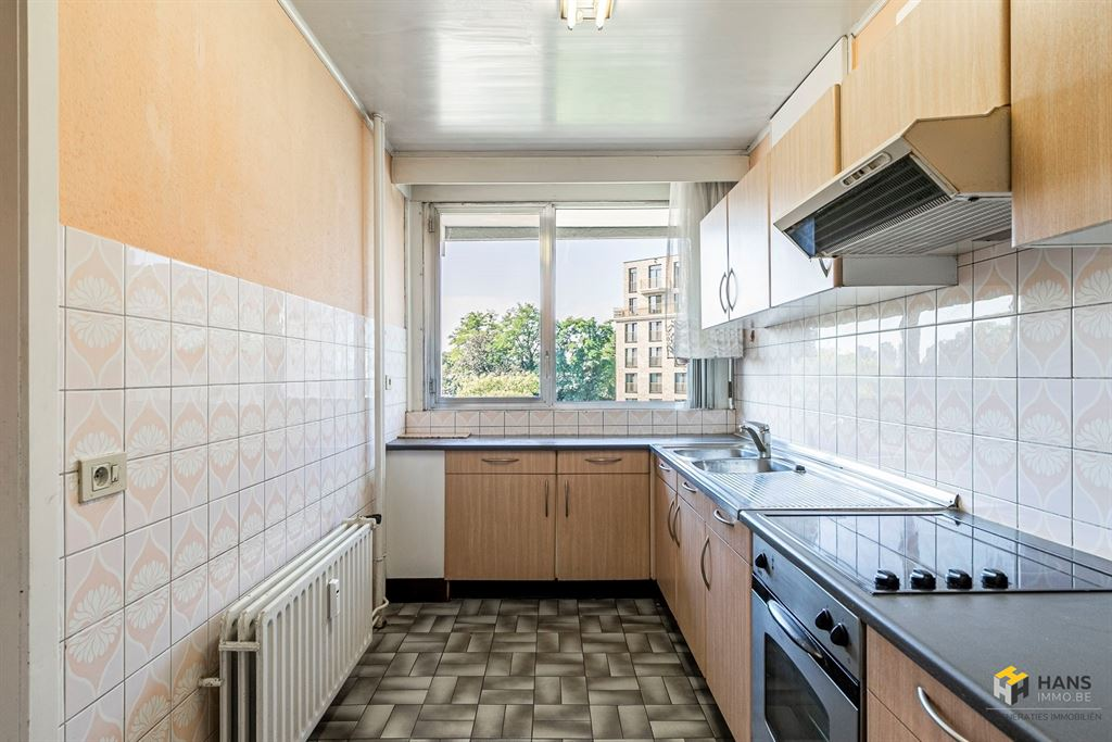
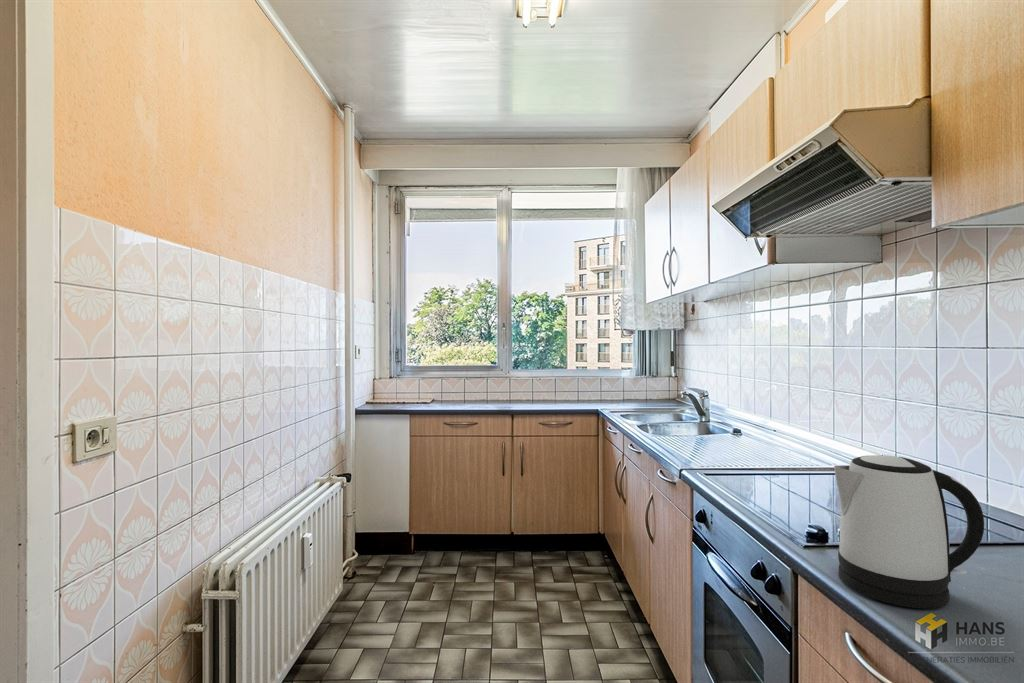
+ kettle [833,454,985,609]
